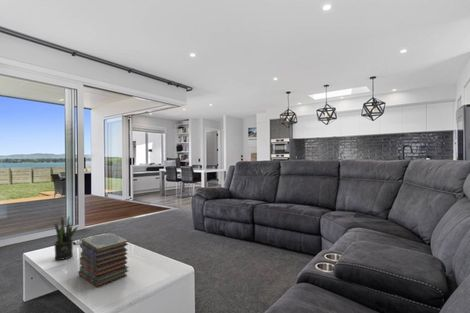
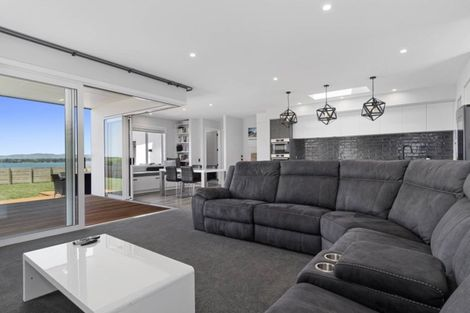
- potted plant [52,215,79,261]
- book stack [77,232,130,288]
